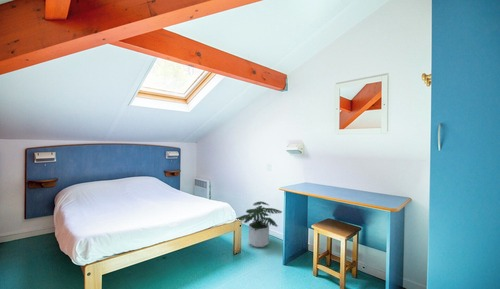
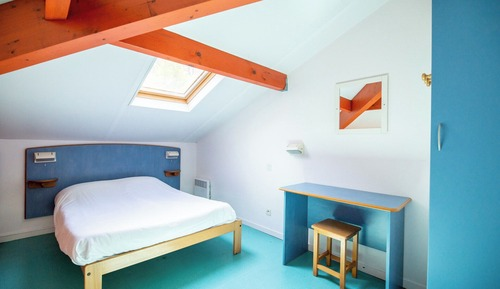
- potted plant [235,201,283,248]
